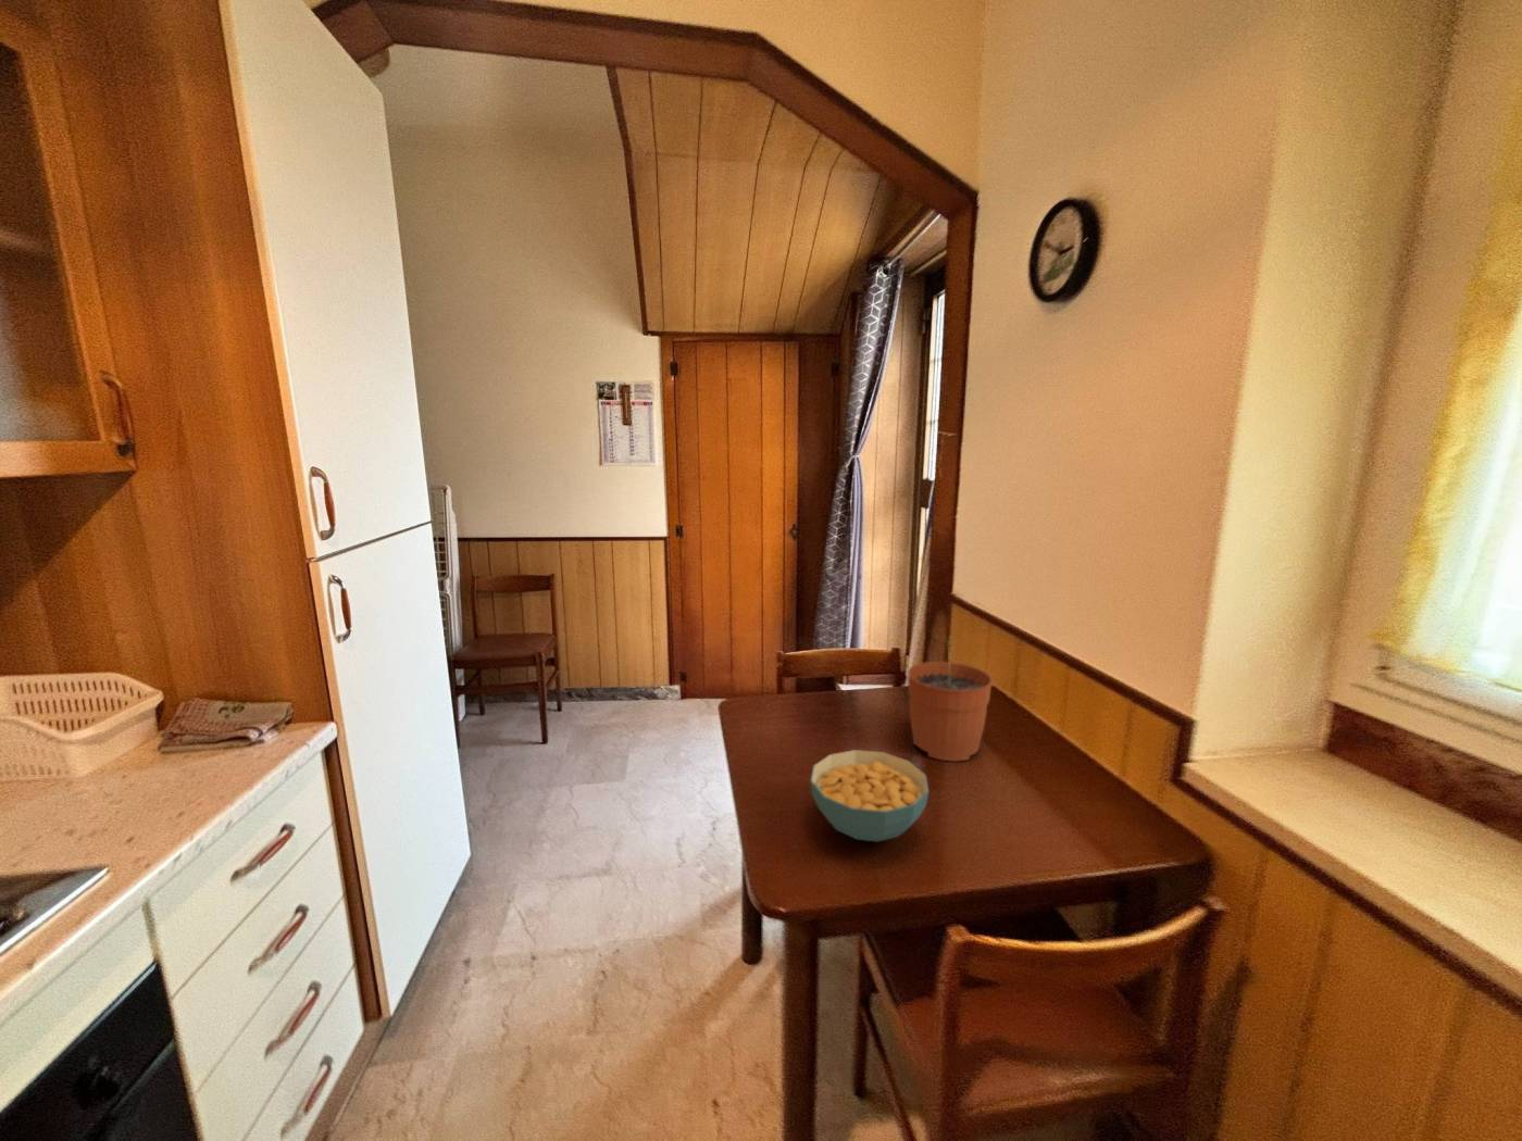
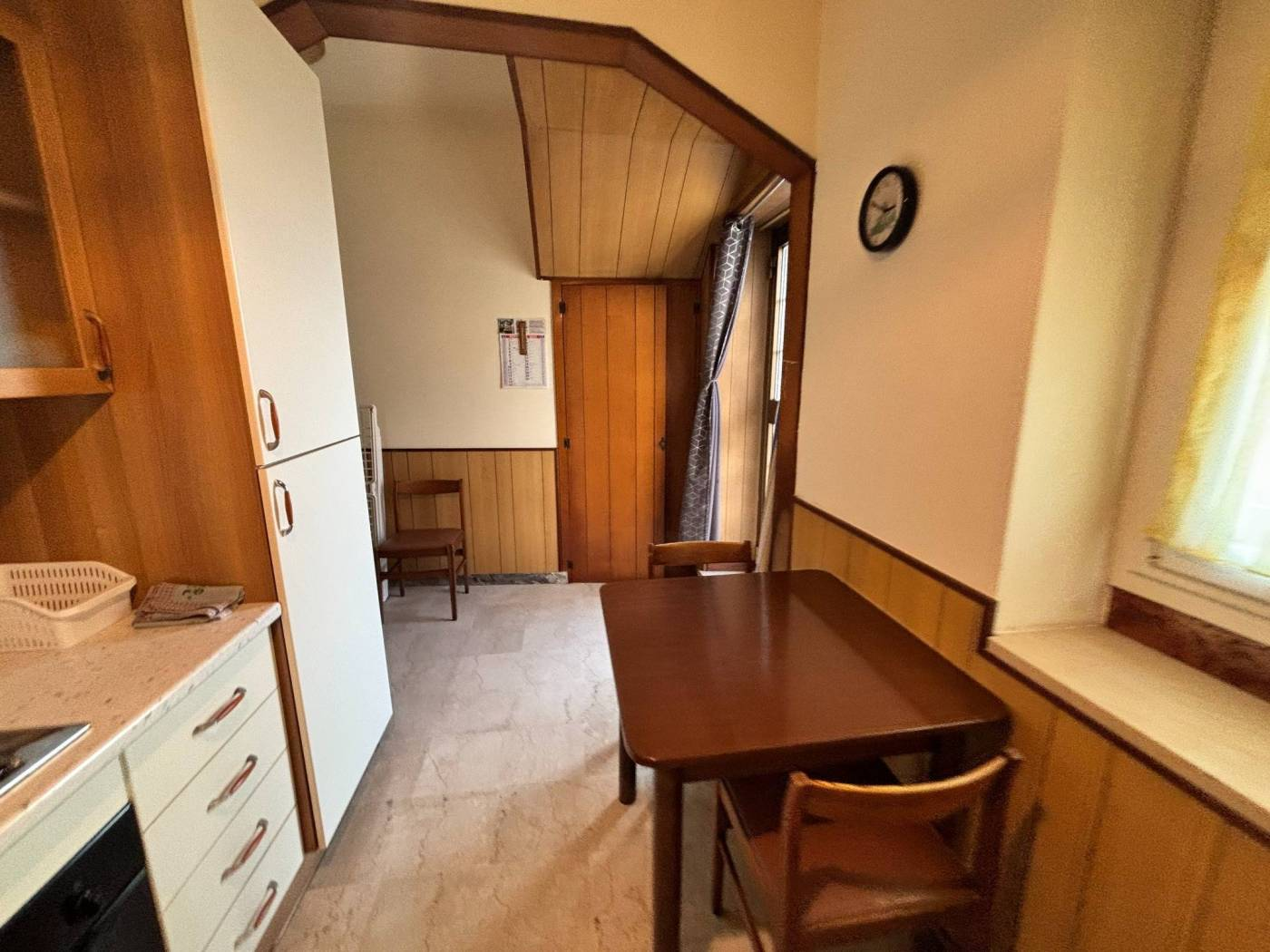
- plant pot [907,634,993,762]
- cereal bowl [809,749,930,843]
